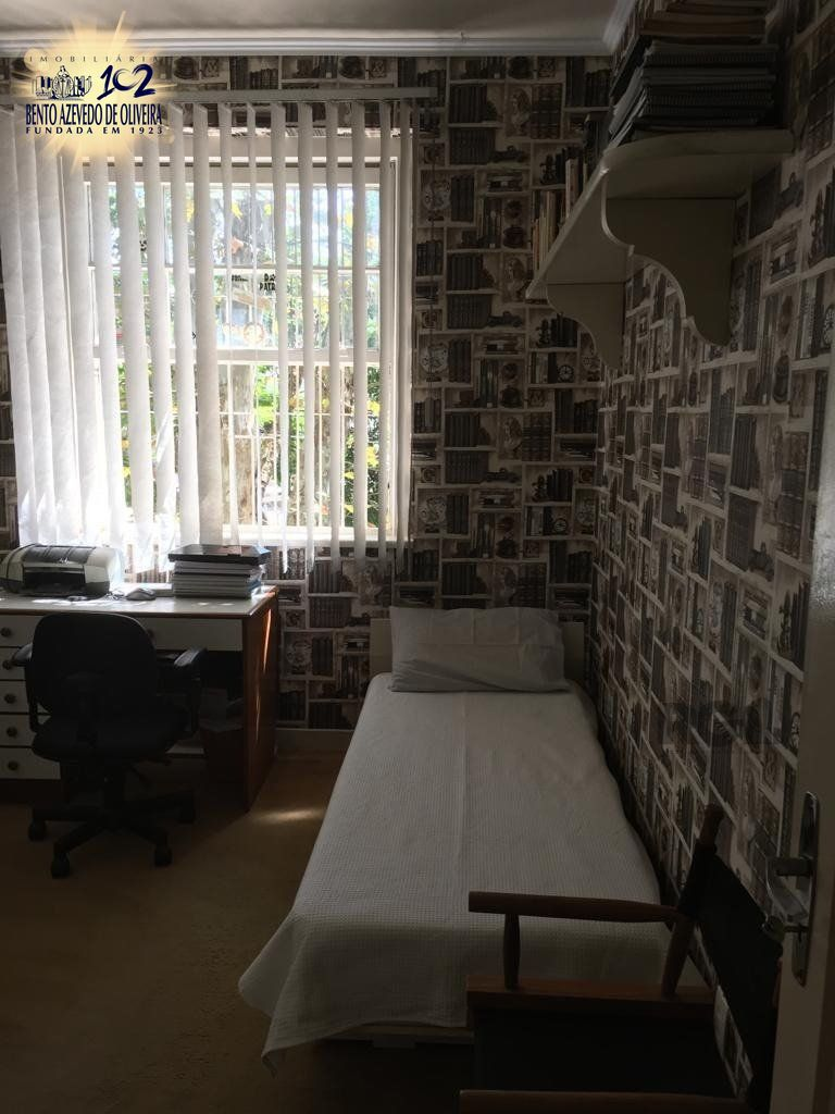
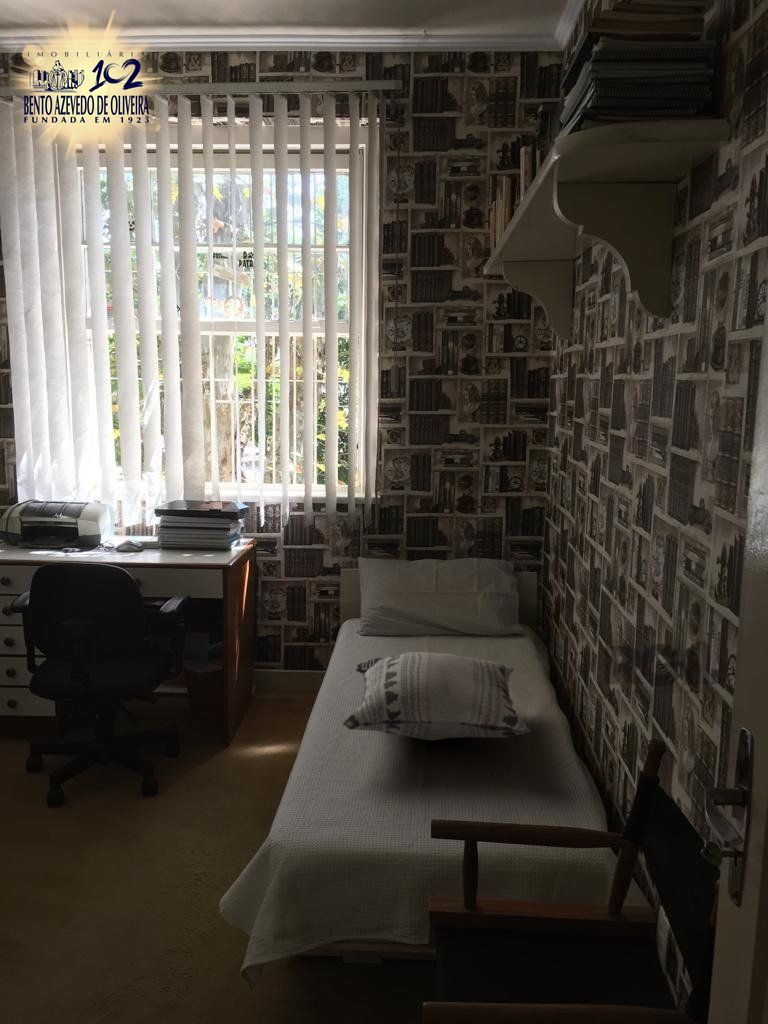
+ decorative pillow [342,651,532,742]
